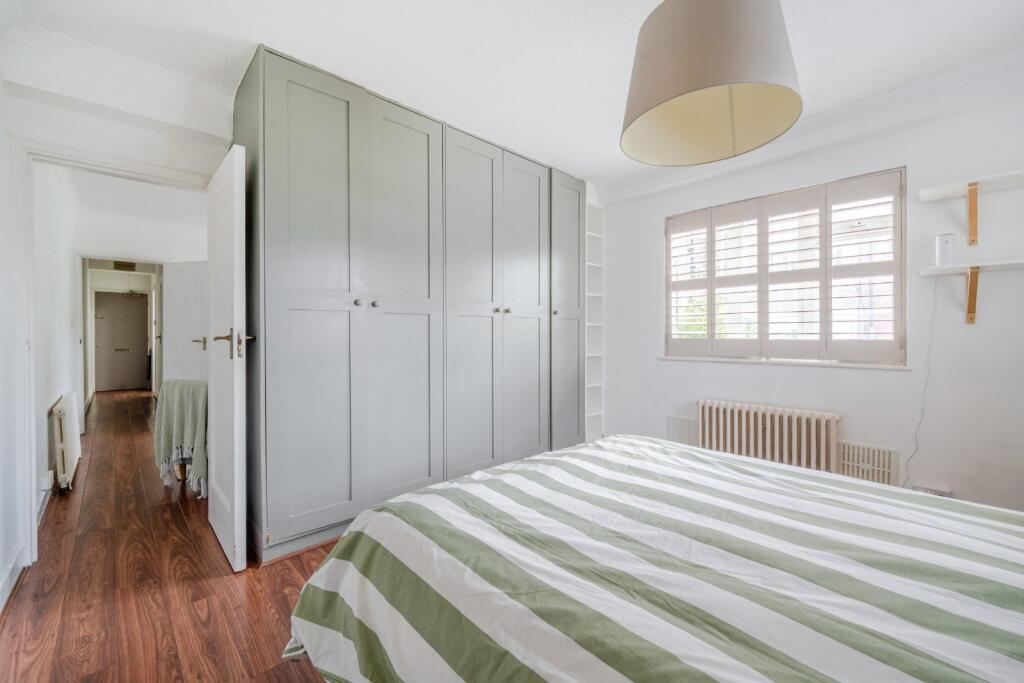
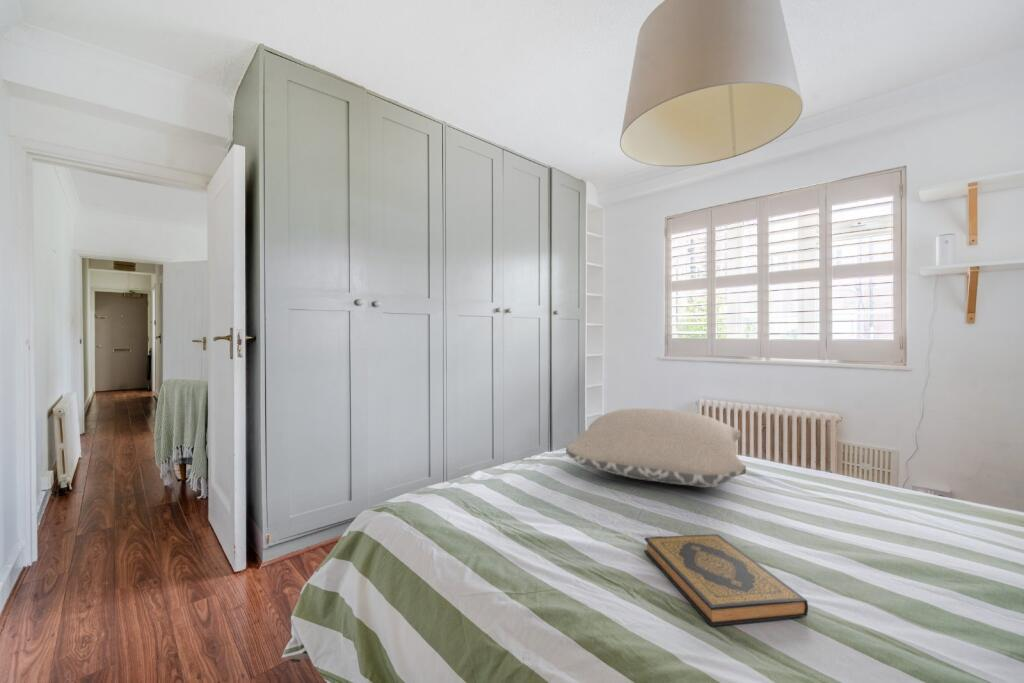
+ pillow [565,407,747,489]
+ hardback book [643,533,809,627]
